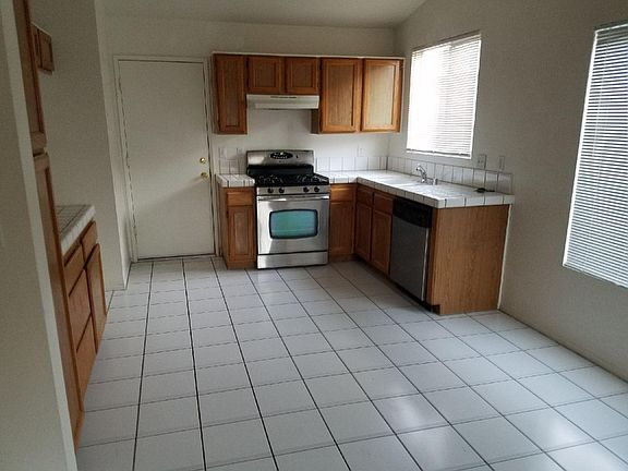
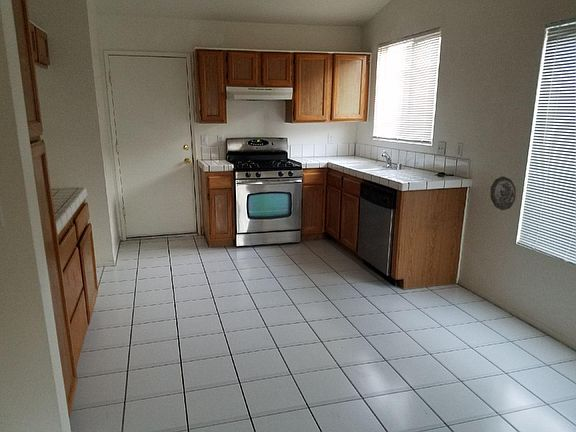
+ decorative plate [490,175,517,211]
